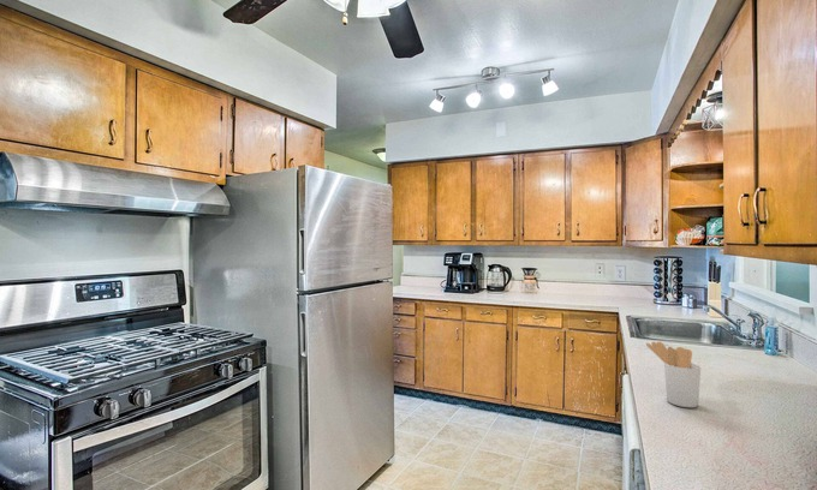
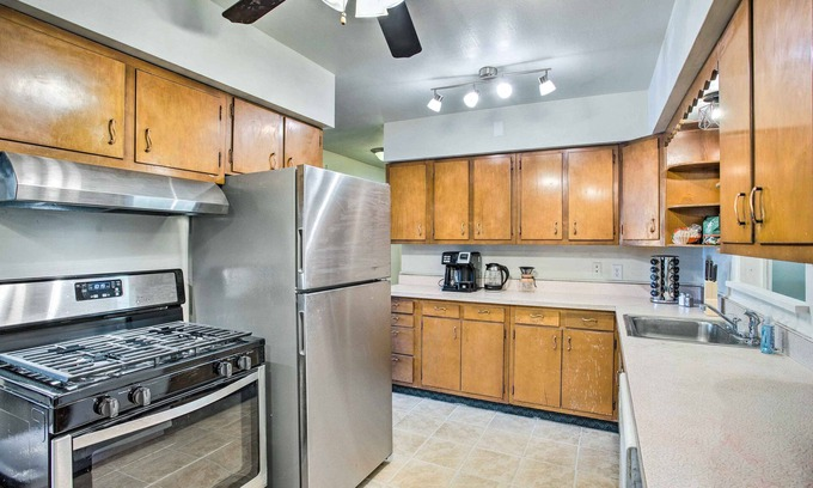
- utensil holder [645,341,702,408]
